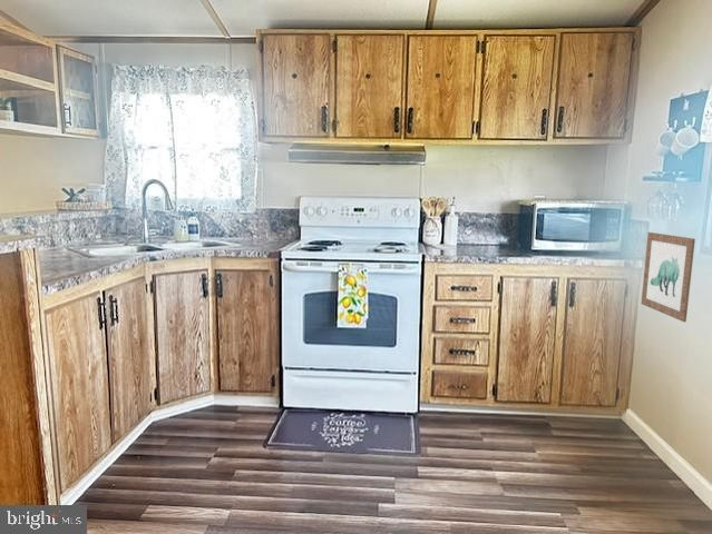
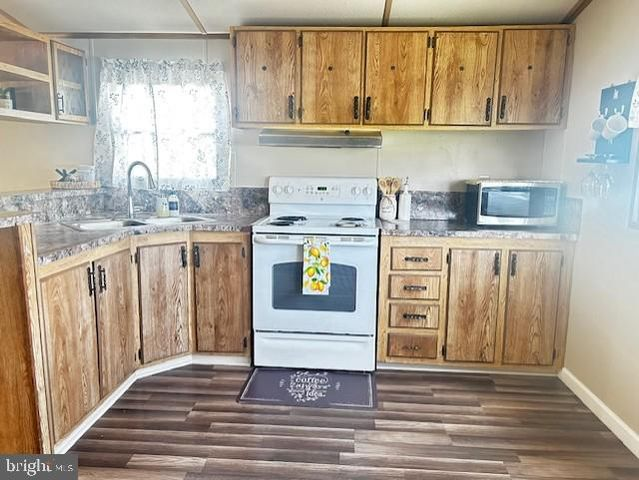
- wall art [641,231,696,323]
